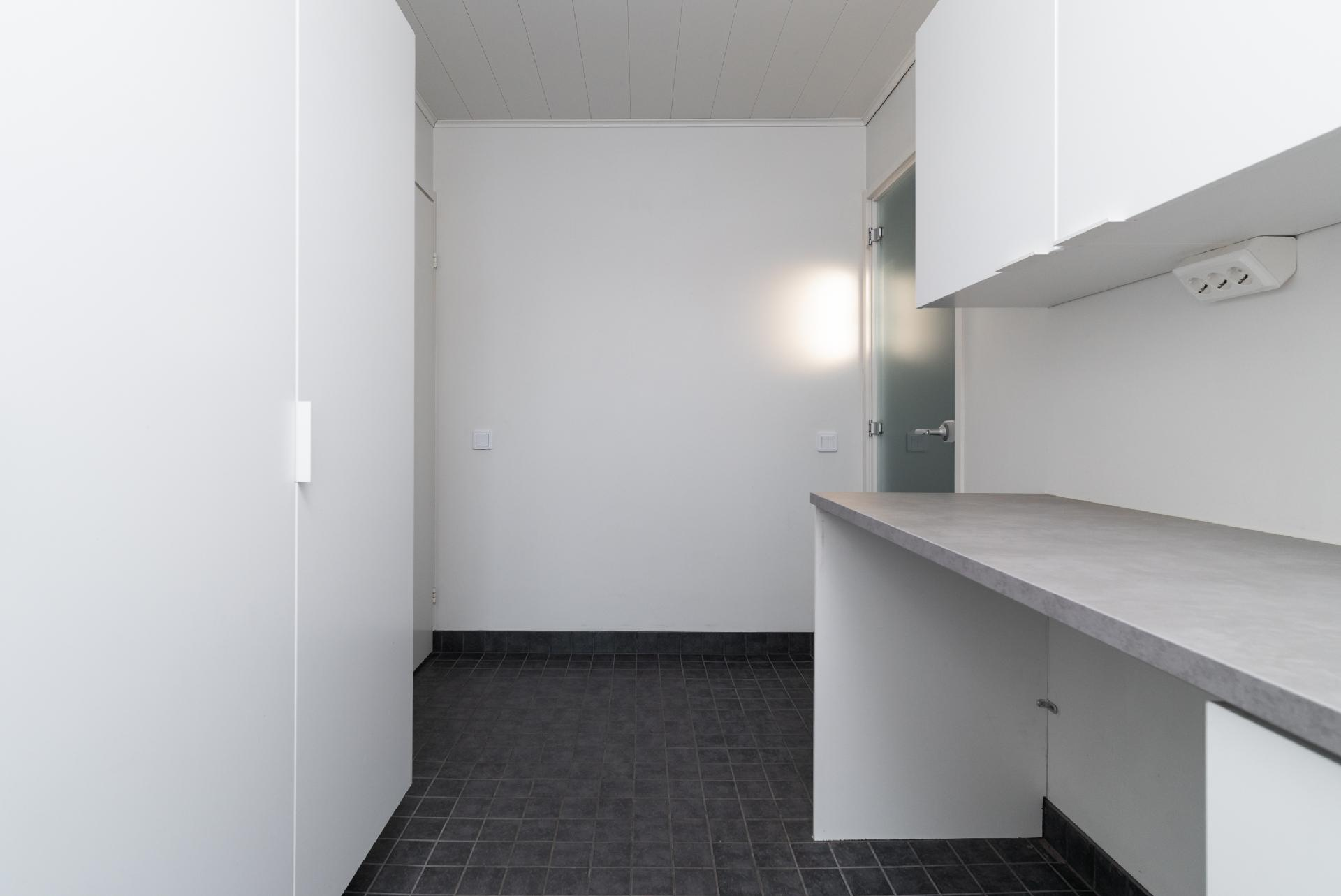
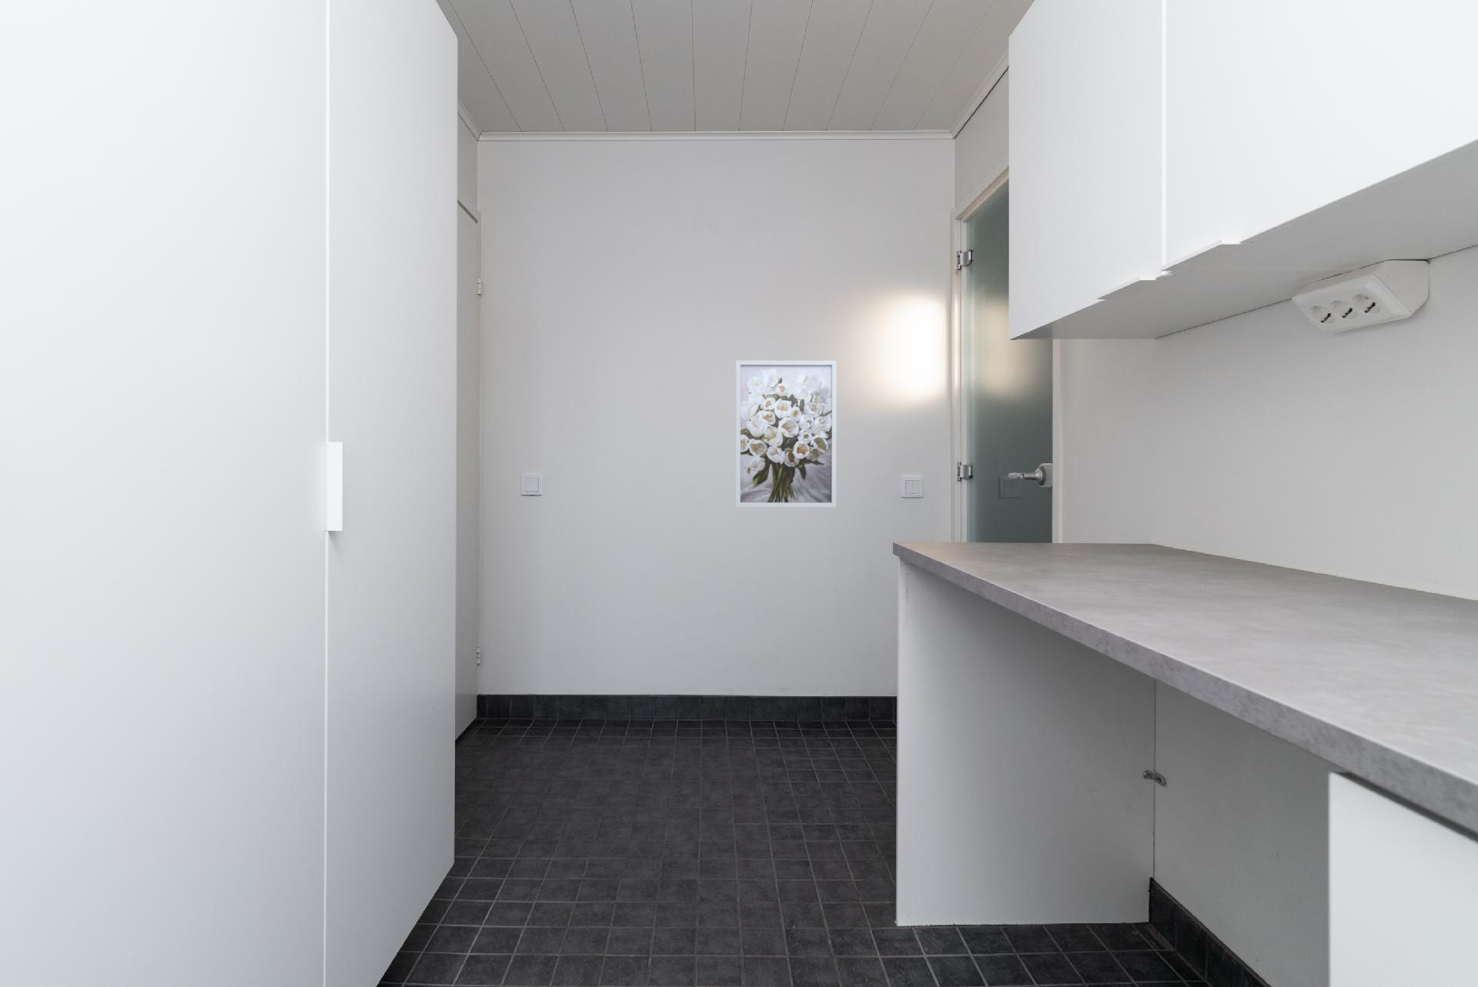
+ wall art [735,359,838,508]
